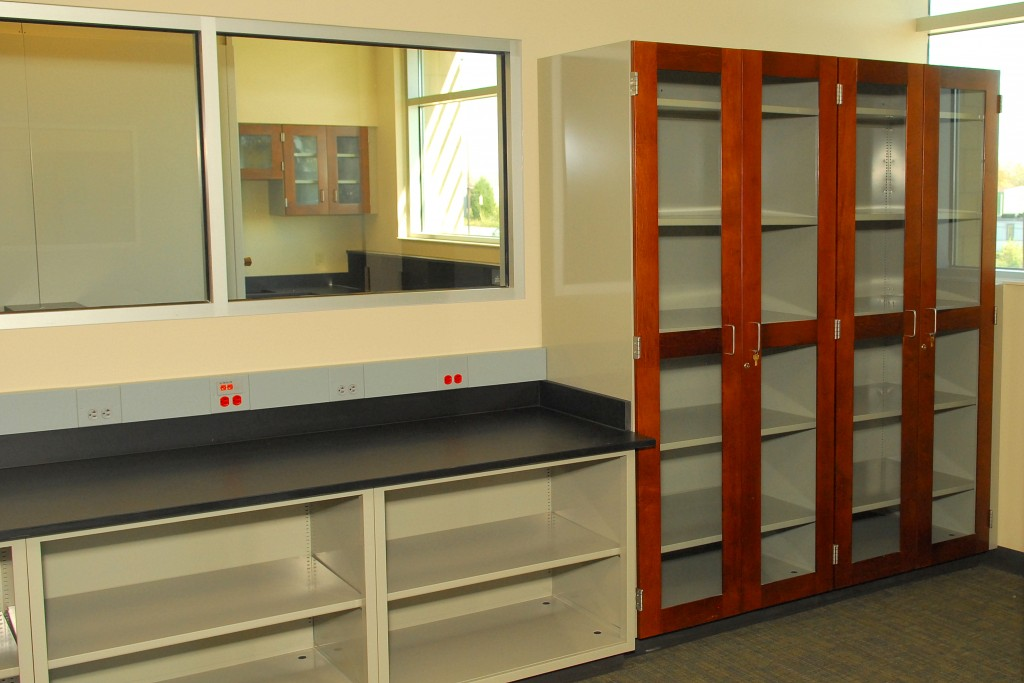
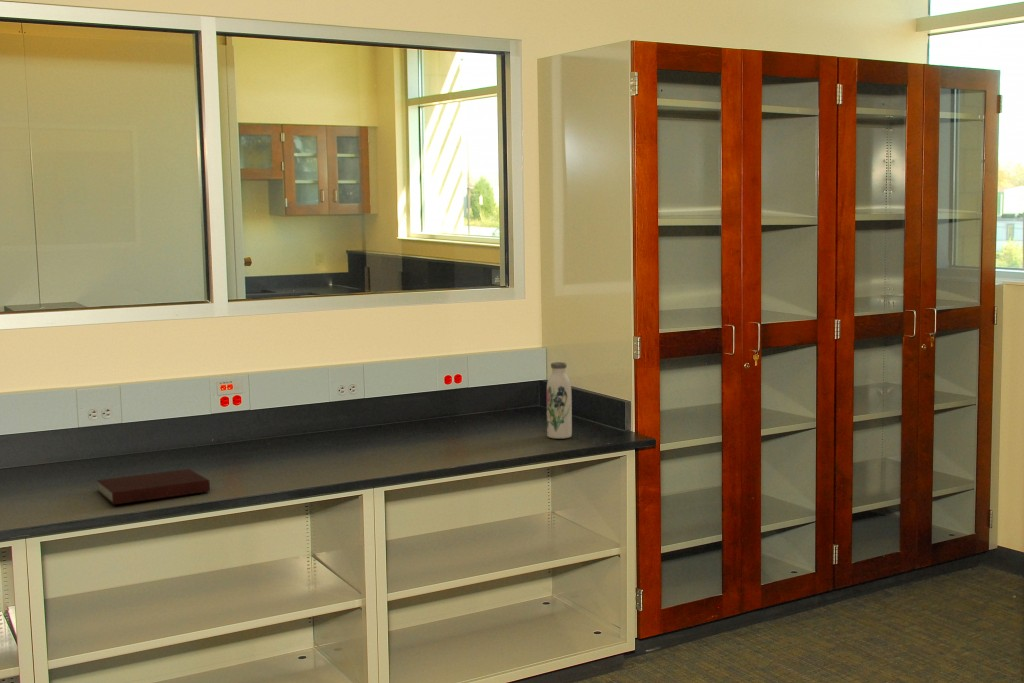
+ notebook [96,468,211,506]
+ water bottle [546,361,573,439]
